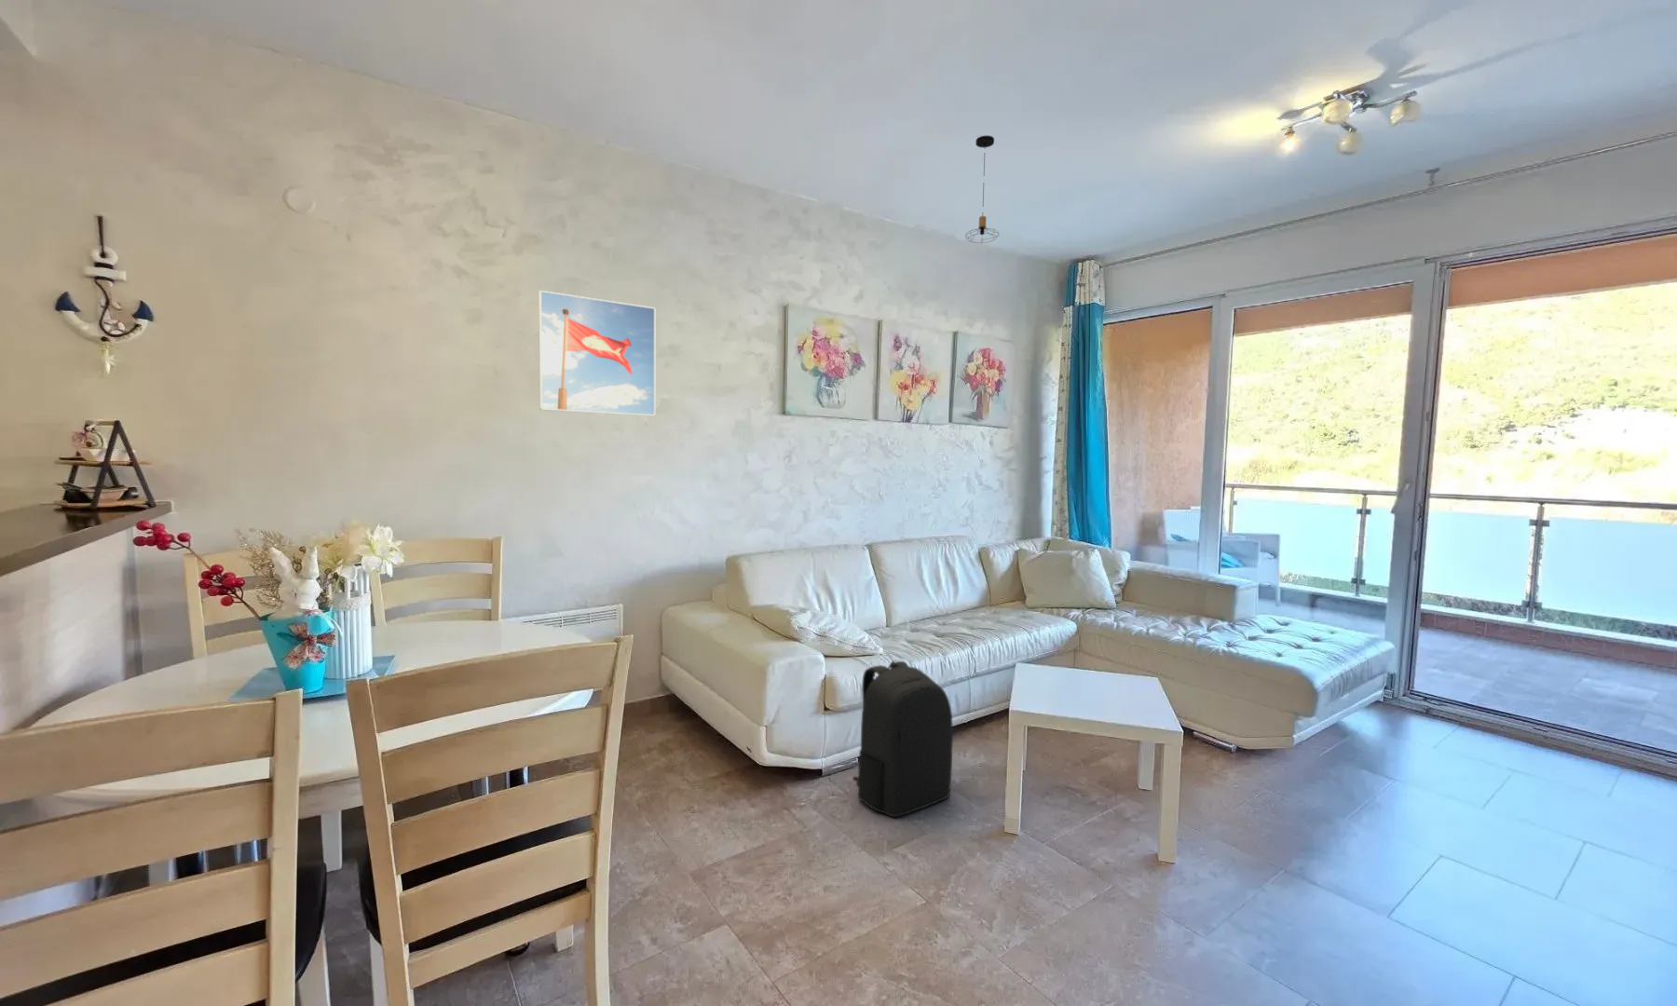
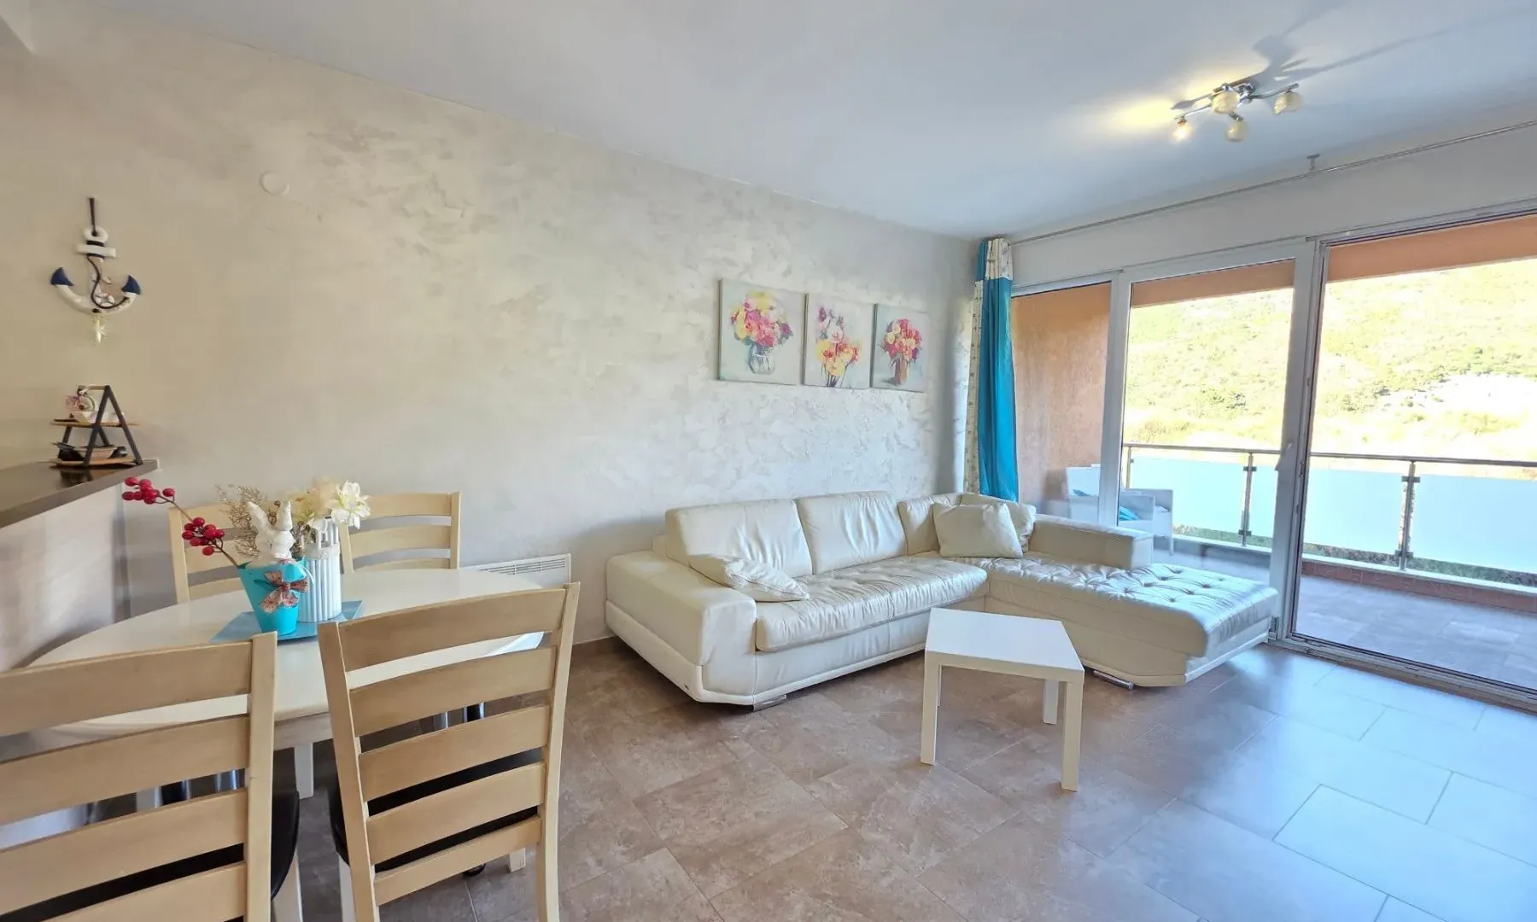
- pendant light [964,134,1000,244]
- backpack [852,660,953,818]
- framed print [538,290,656,417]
